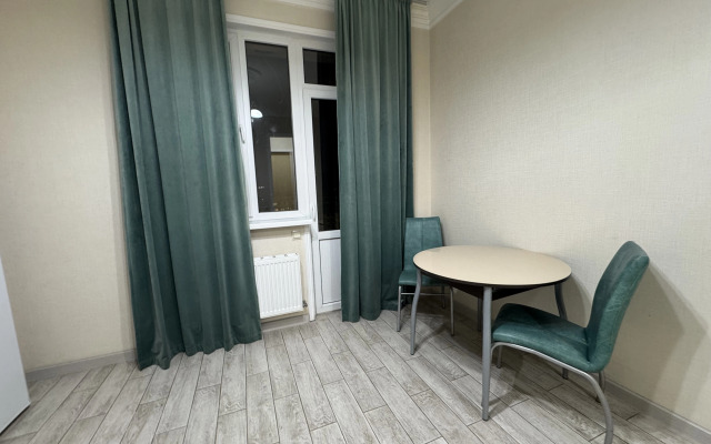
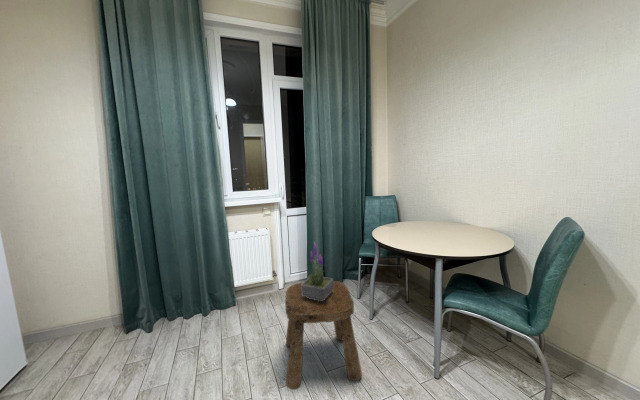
+ stool [284,280,363,391]
+ potted plant [301,240,334,301]
